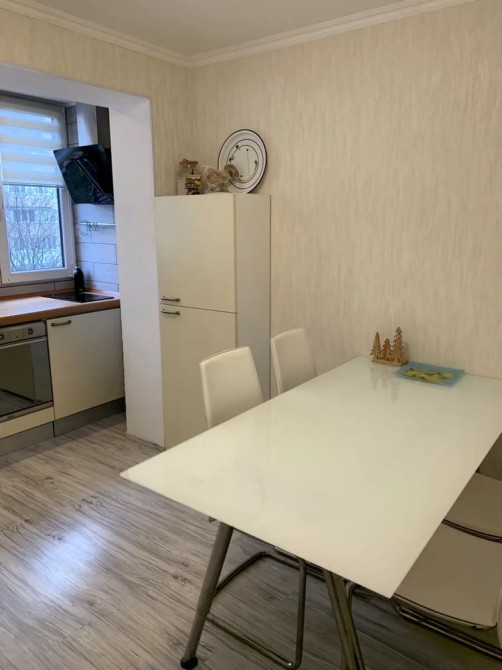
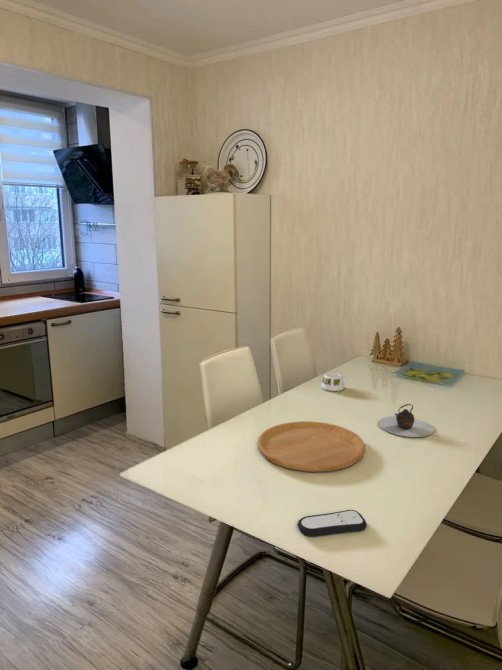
+ remote control [297,509,368,537]
+ teapot [377,403,435,438]
+ cutting board [257,420,366,473]
+ mug [320,372,347,392]
